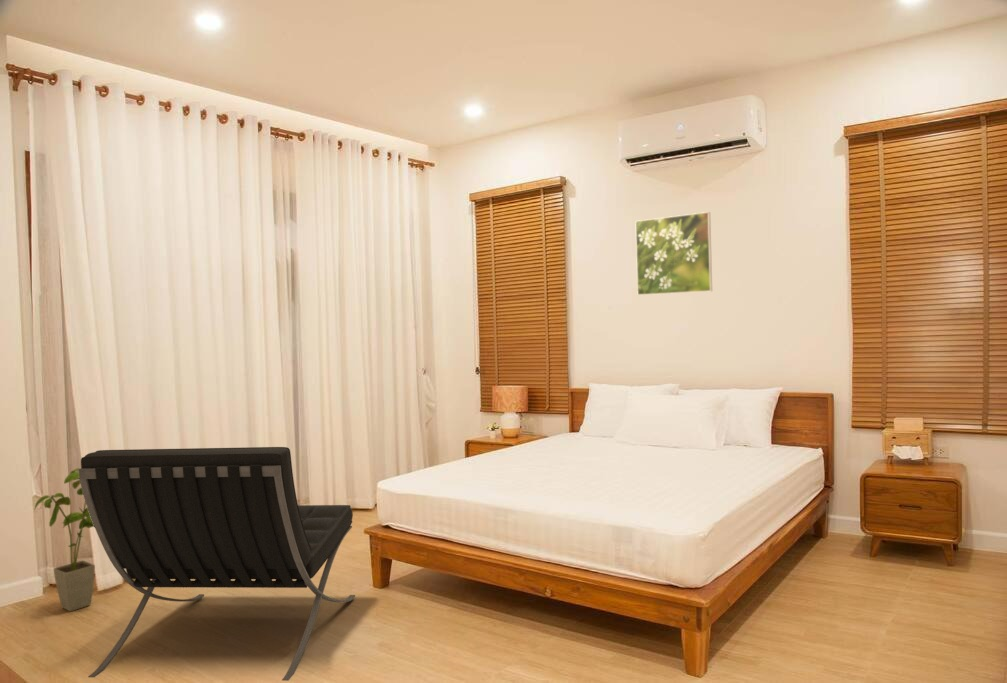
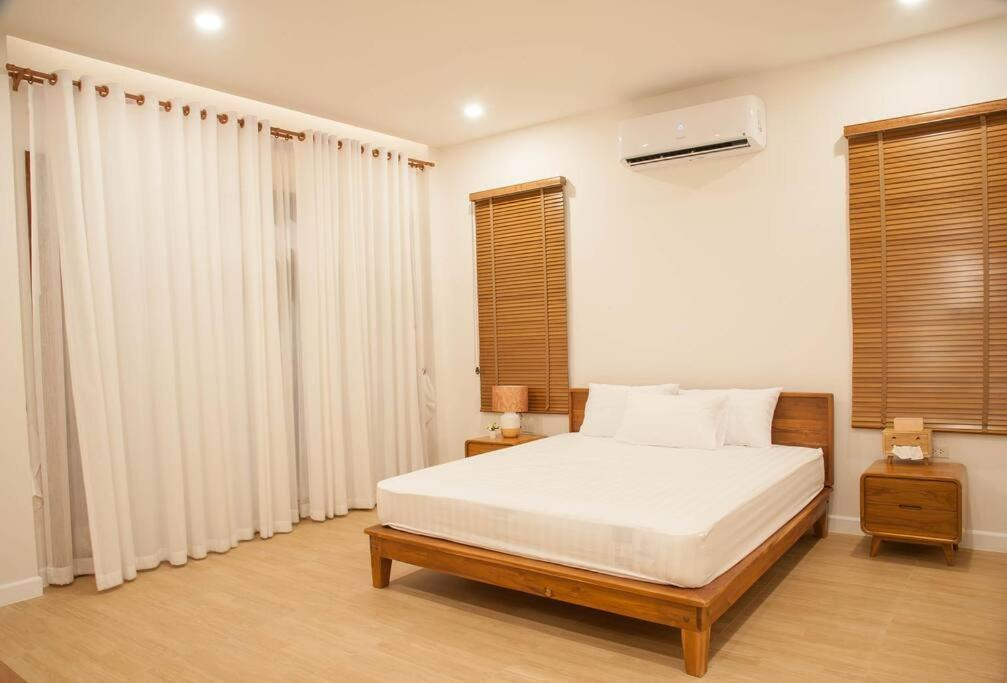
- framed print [634,211,713,296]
- house plant [33,467,96,612]
- lounge chair [78,446,356,682]
